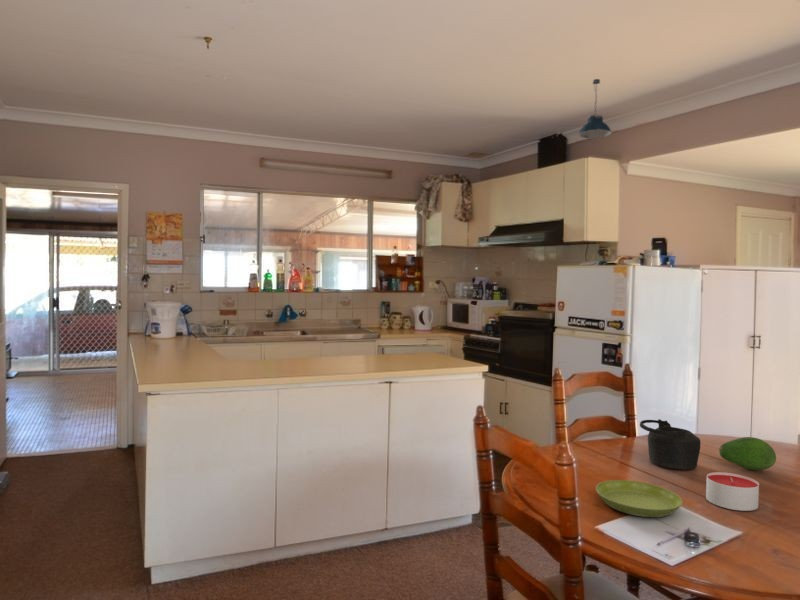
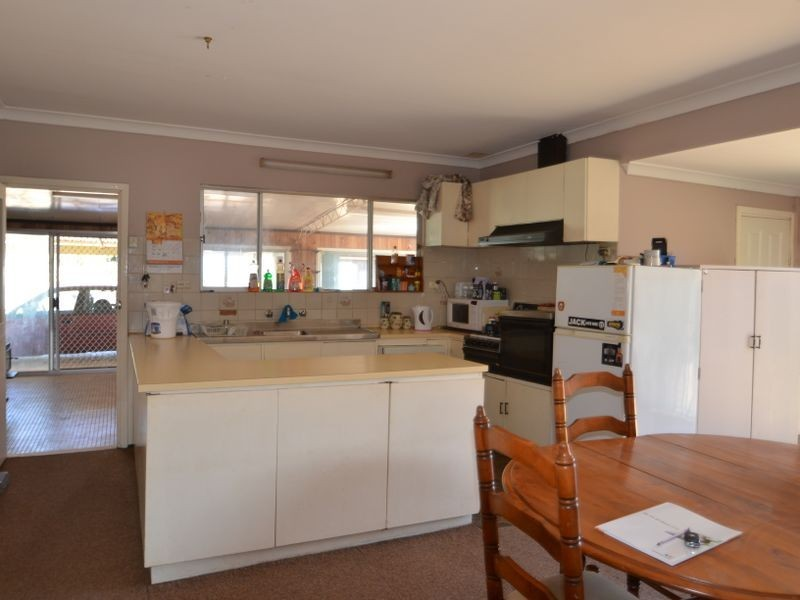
- saucer [595,479,683,518]
- candle [705,471,760,512]
- fruit [718,436,777,471]
- teapot [639,418,701,470]
- pendant light [578,78,612,139]
